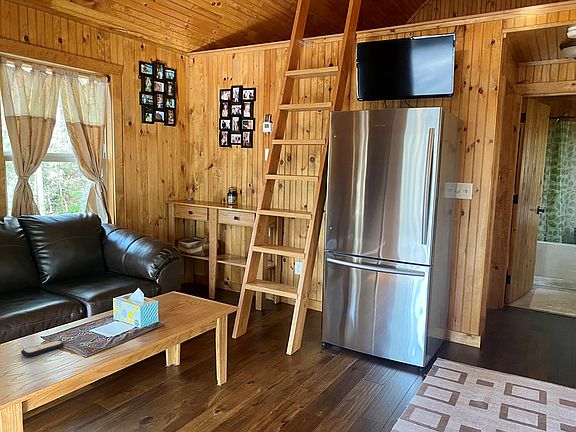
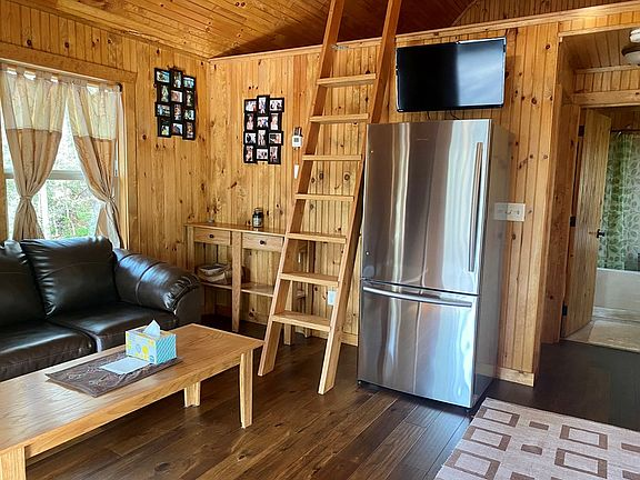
- remote control [20,340,65,358]
